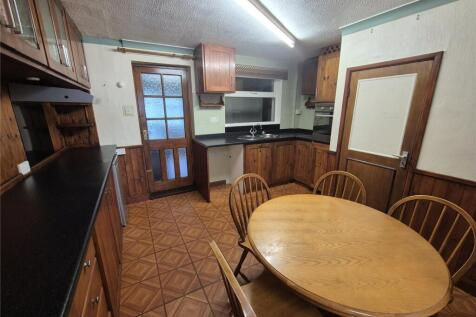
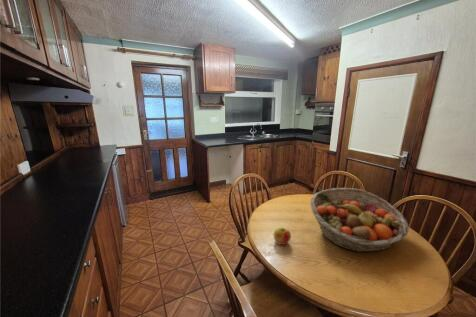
+ apple [273,227,292,246]
+ fruit basket [309,187,410,253]
